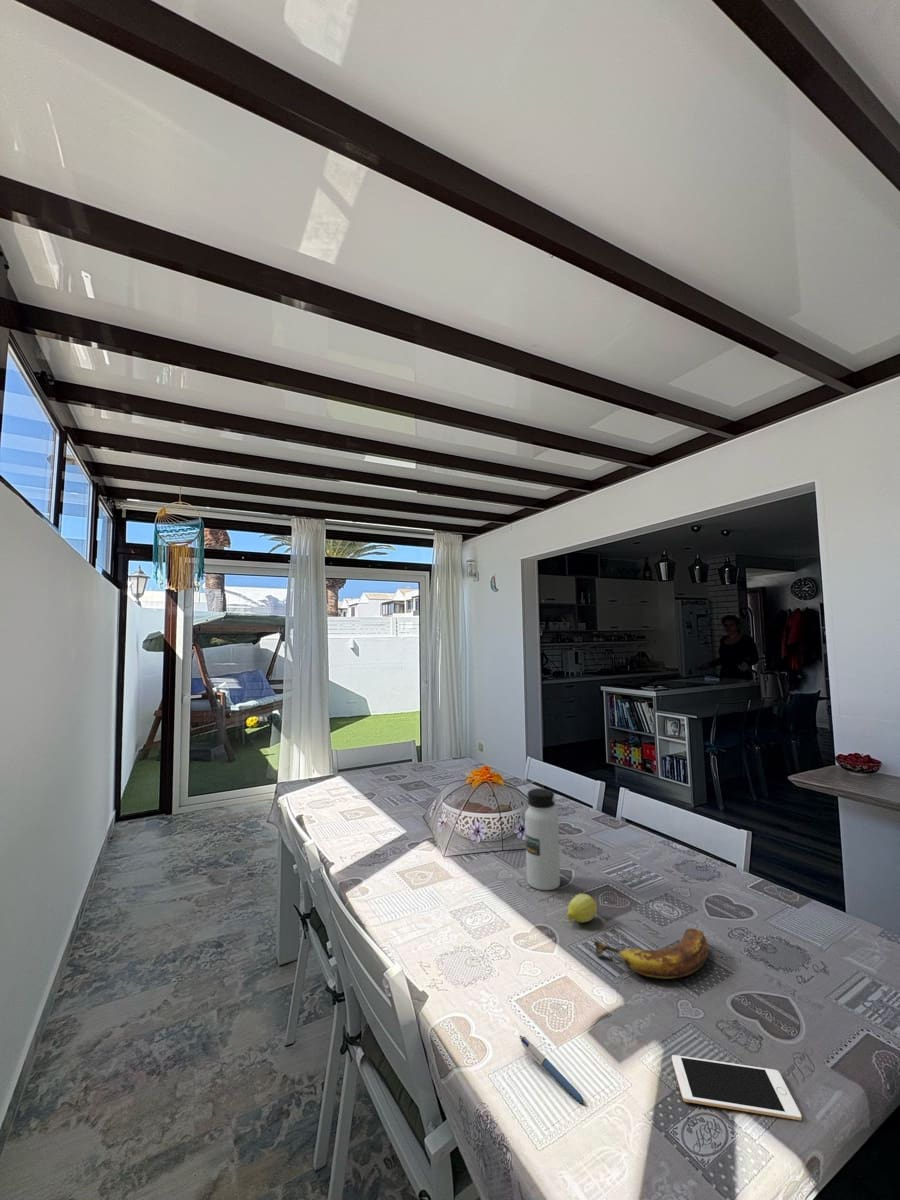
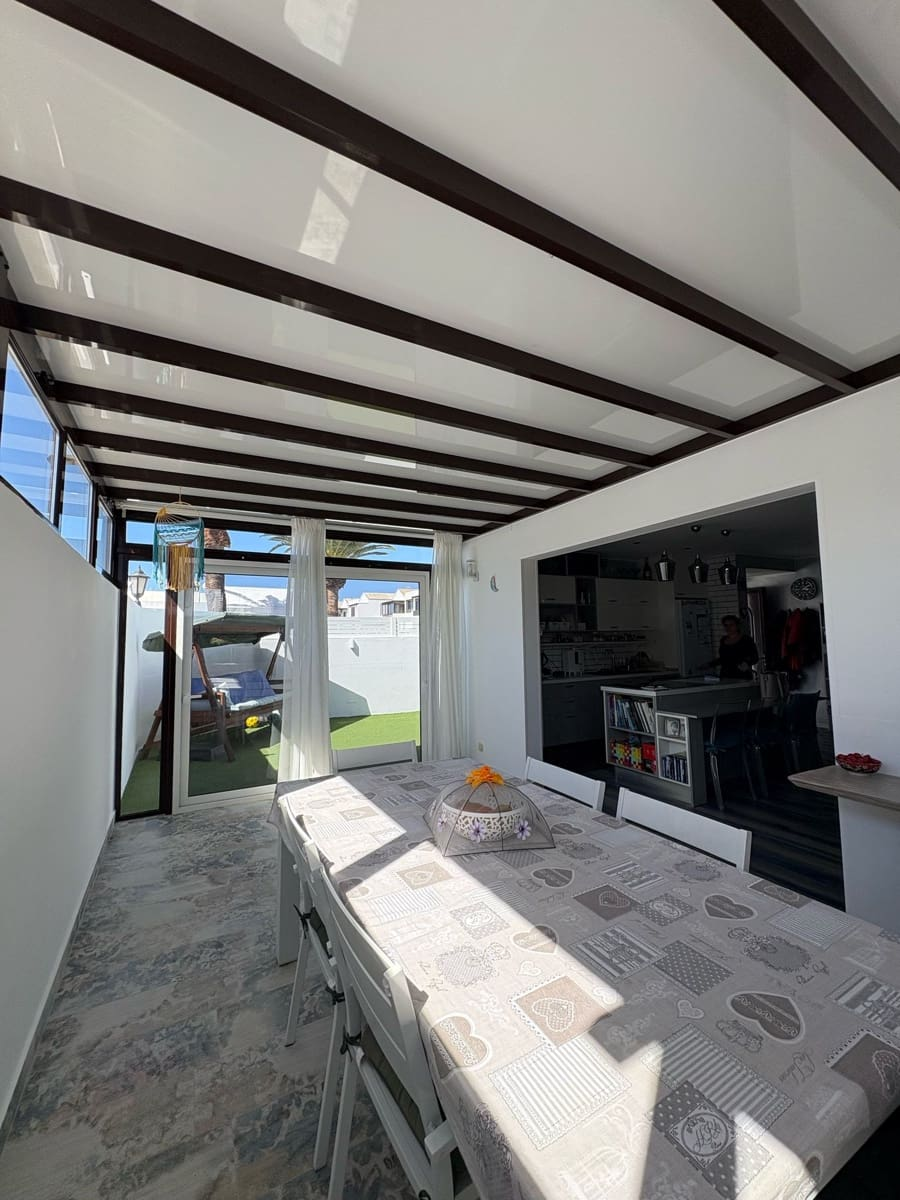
- cell phone [671,1054,803,1122]
- fruit [566,893,598,924]
- banana [593,927,709,980]
- water bottle [524,787,561,891]
- pen [518,1035,586,1105]
